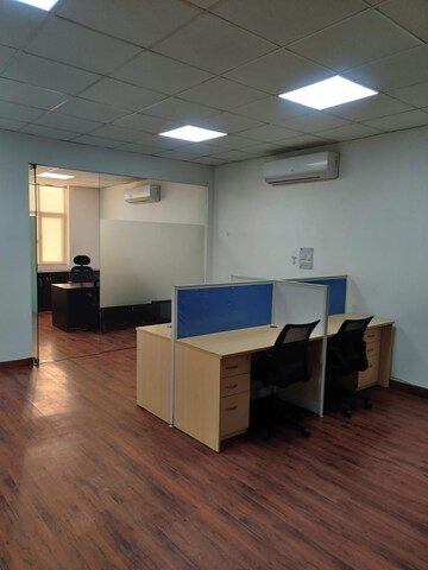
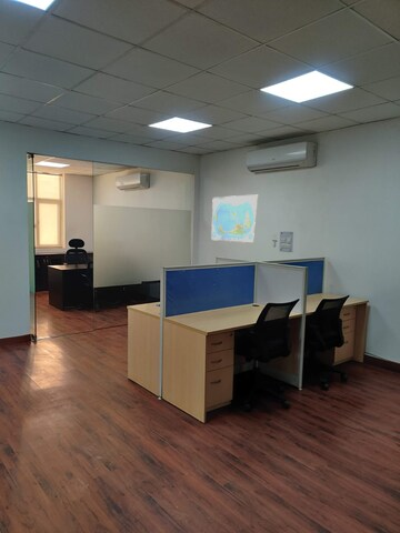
+ world map [210,194,259,244]
